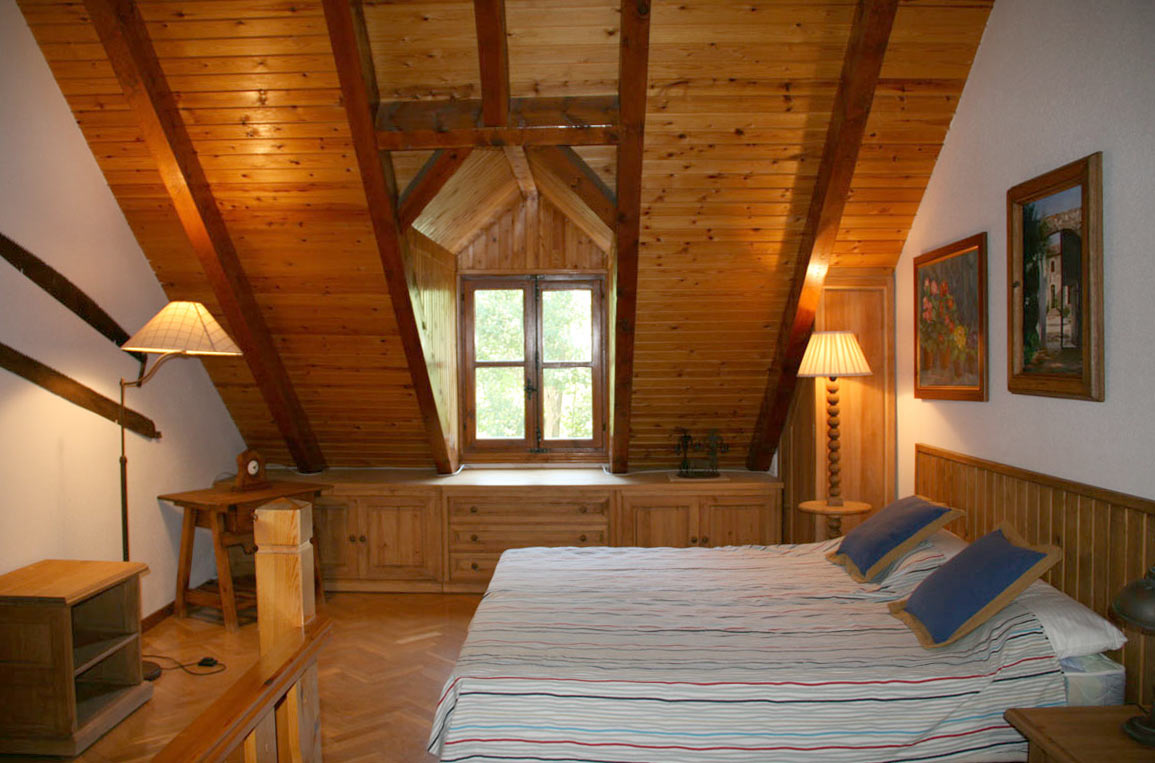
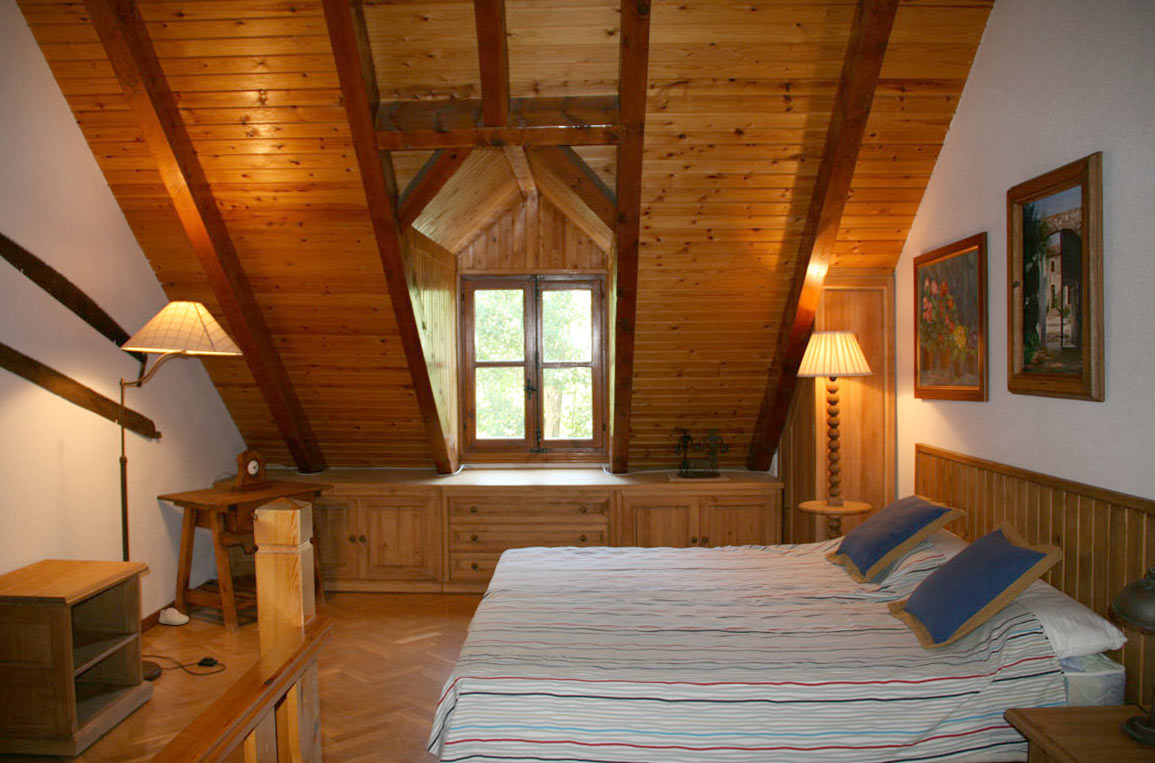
+ shoe [158,607,190,626]
